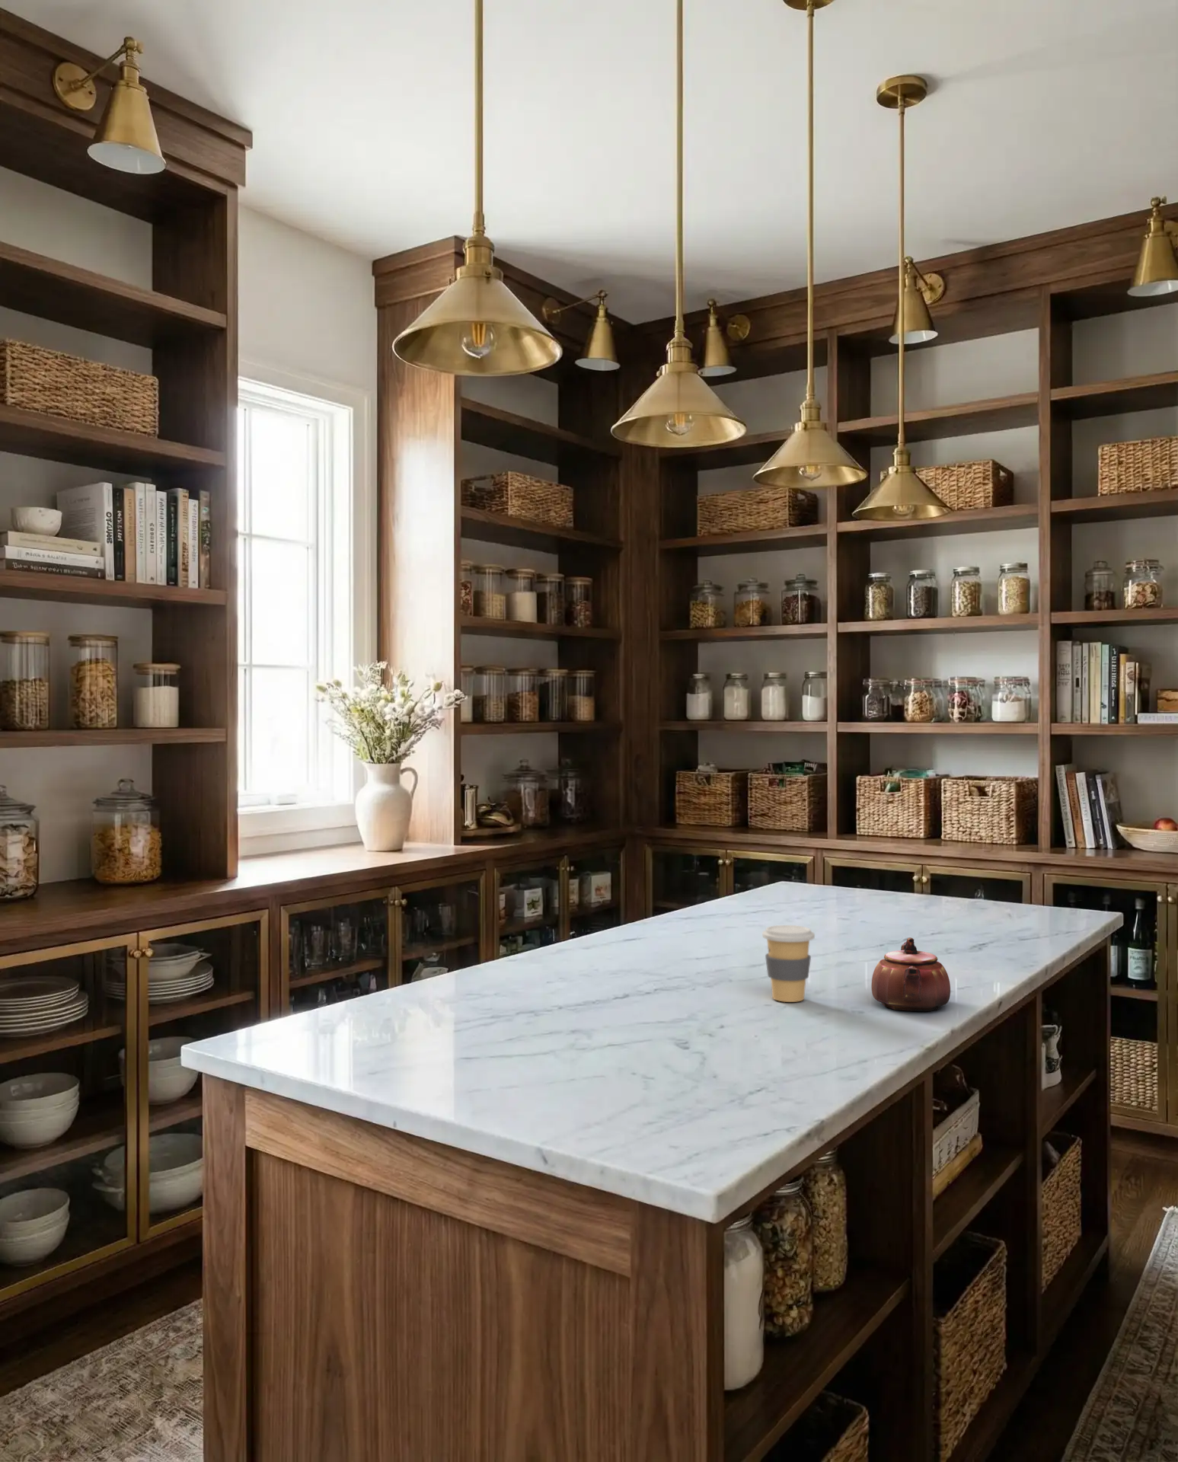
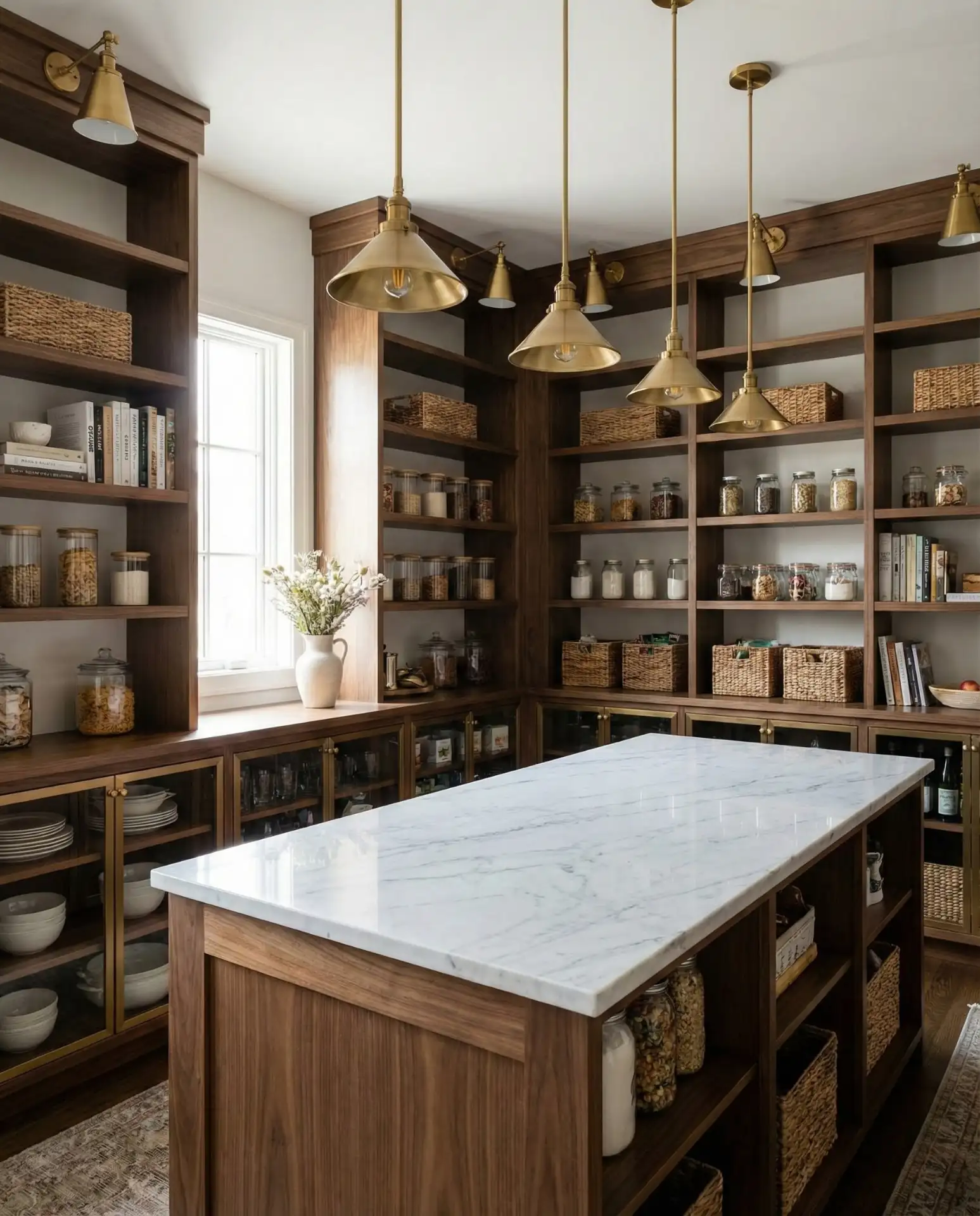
- teapot [870,937,951,1012]
- coffee cup [761,925,815,1003]
